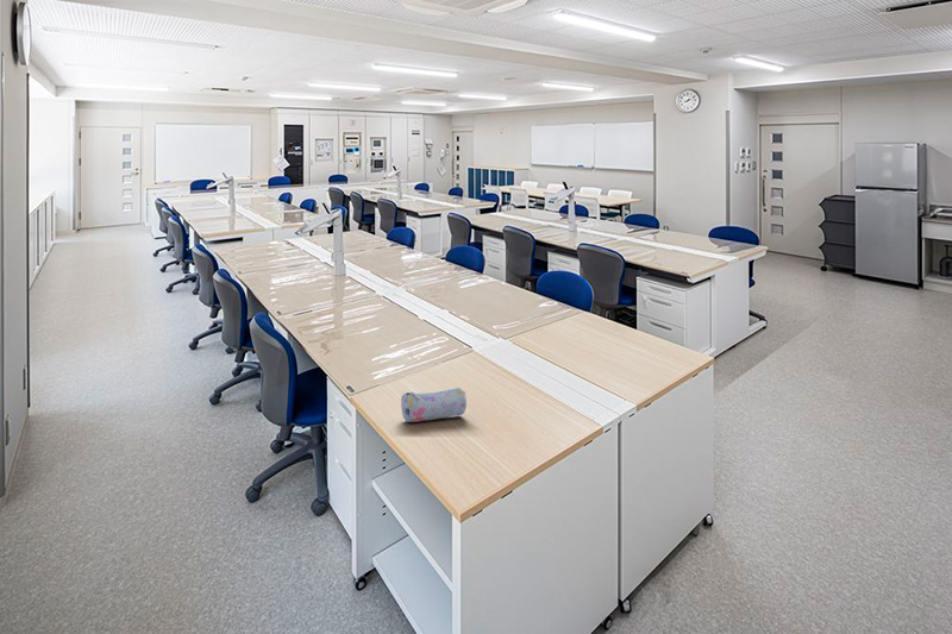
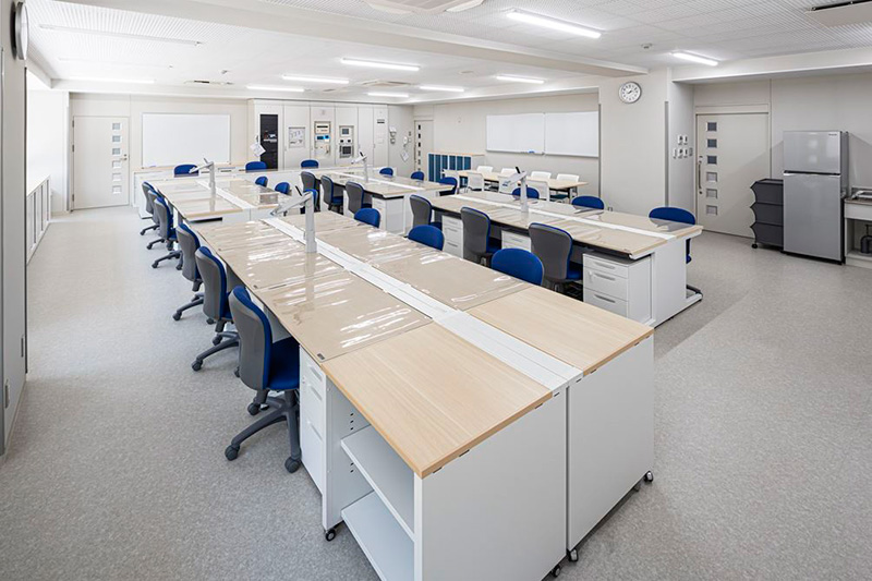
- pencil case [400,387,468,423]
